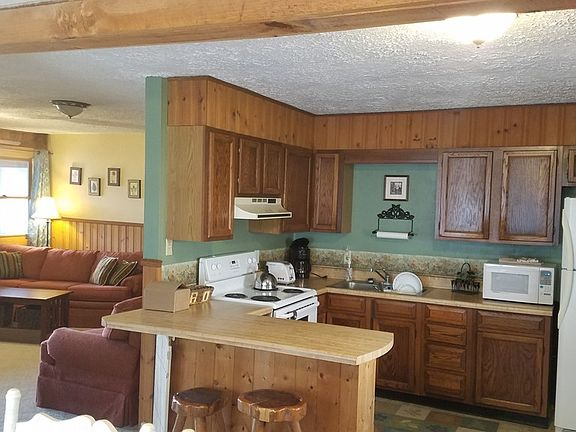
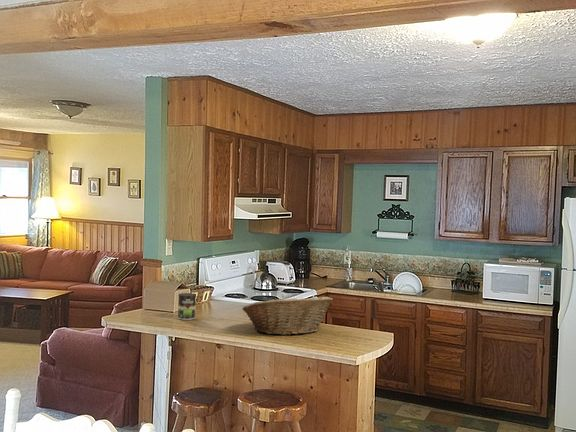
+ fruit basket [242,295,334,336]
+ coffee can [177,292,197,321]
